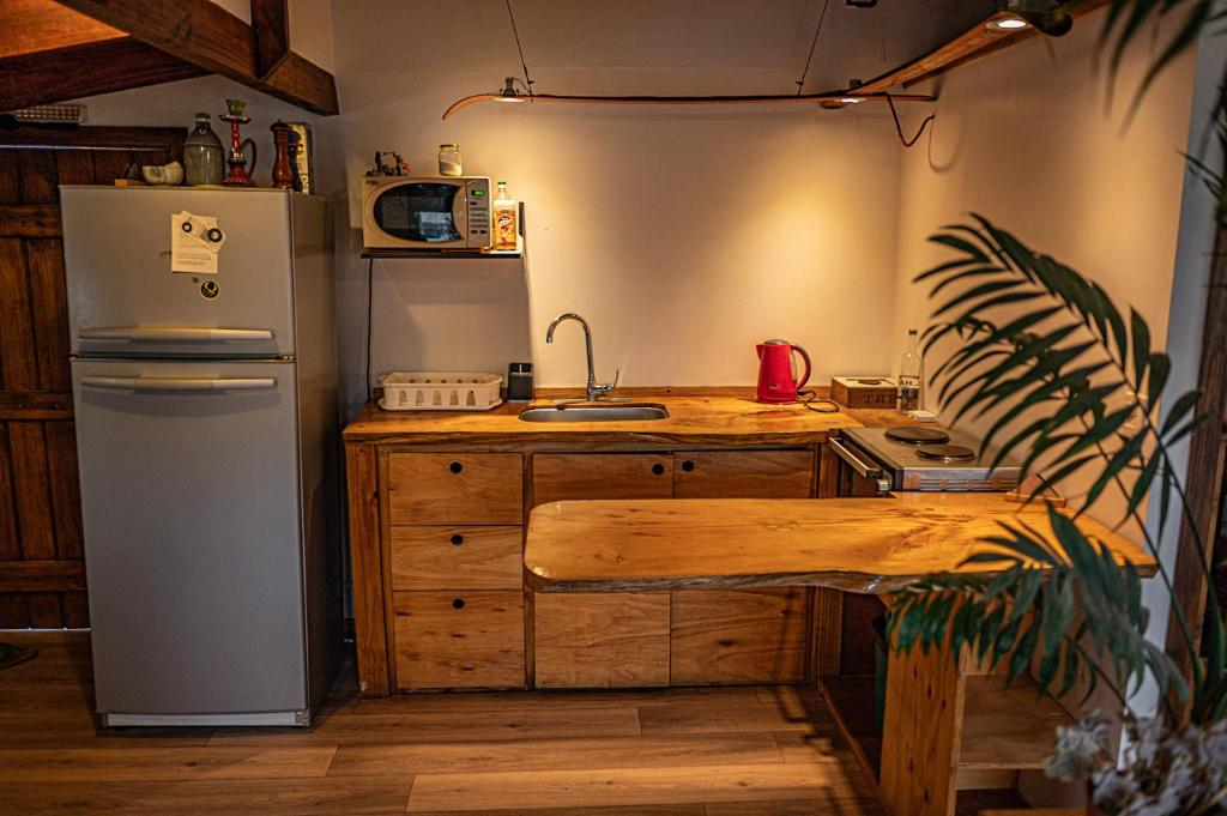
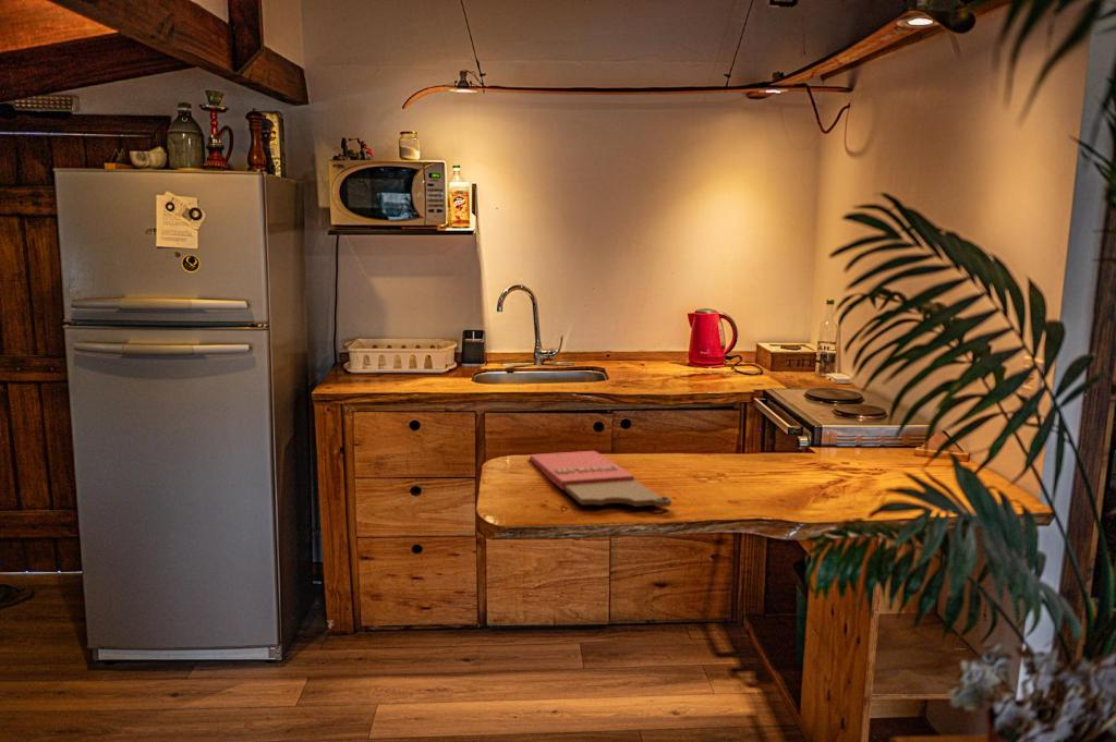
+ cutting board [529,450,672,508]
